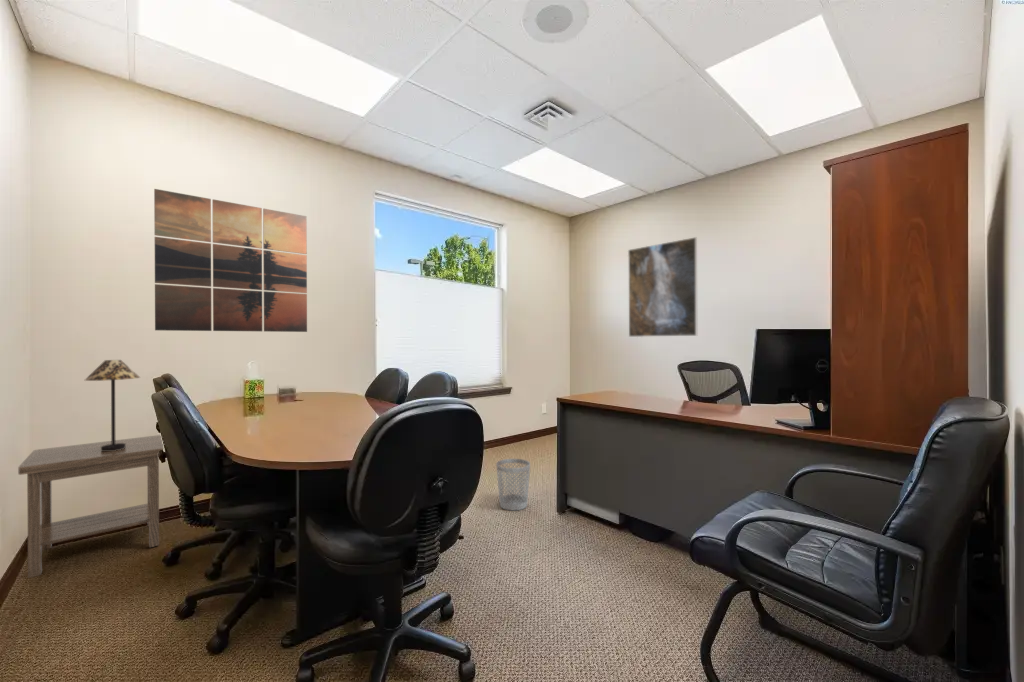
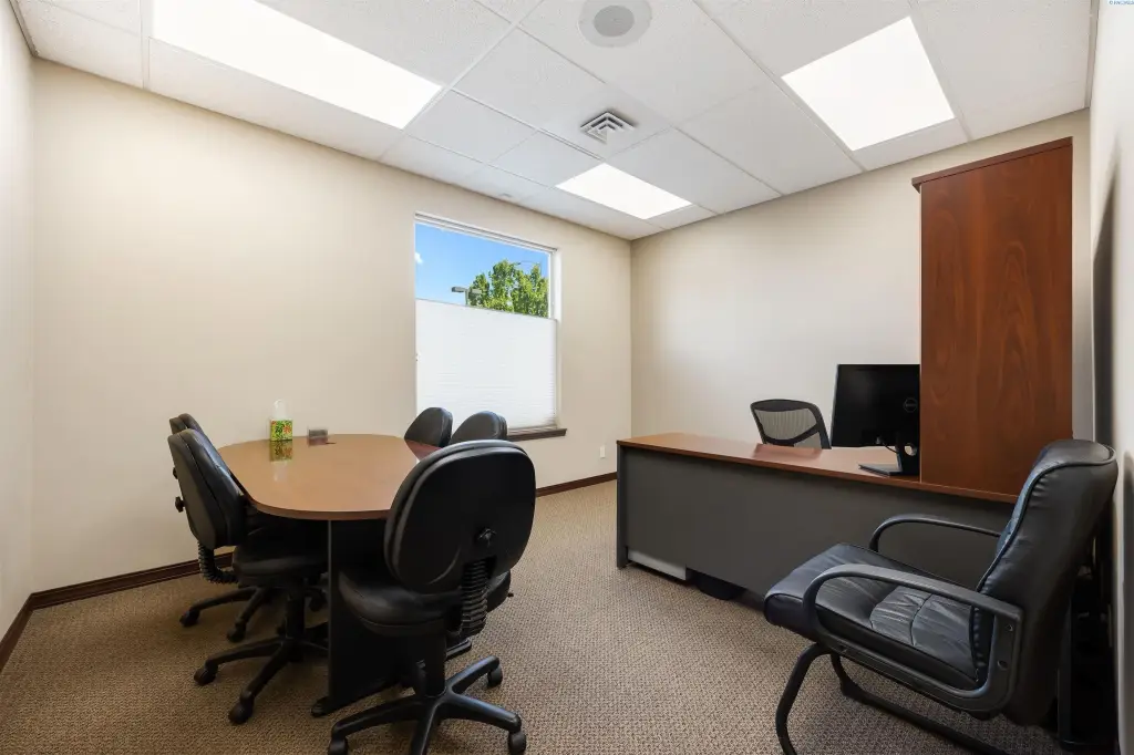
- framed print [627,236,698,338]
- table lamp [84,359,141,451]
- wastebasket [495,458,531,512]
- side table [17,434,164,579]
- wall art [153,188,308,333]
